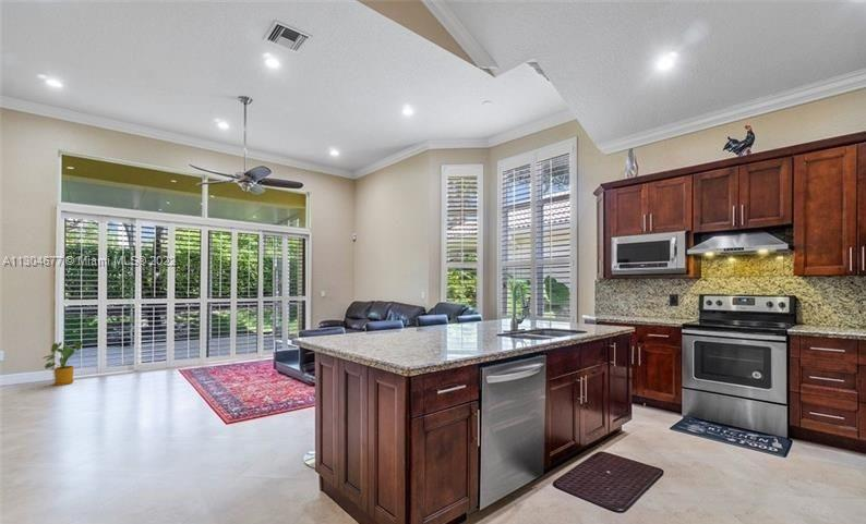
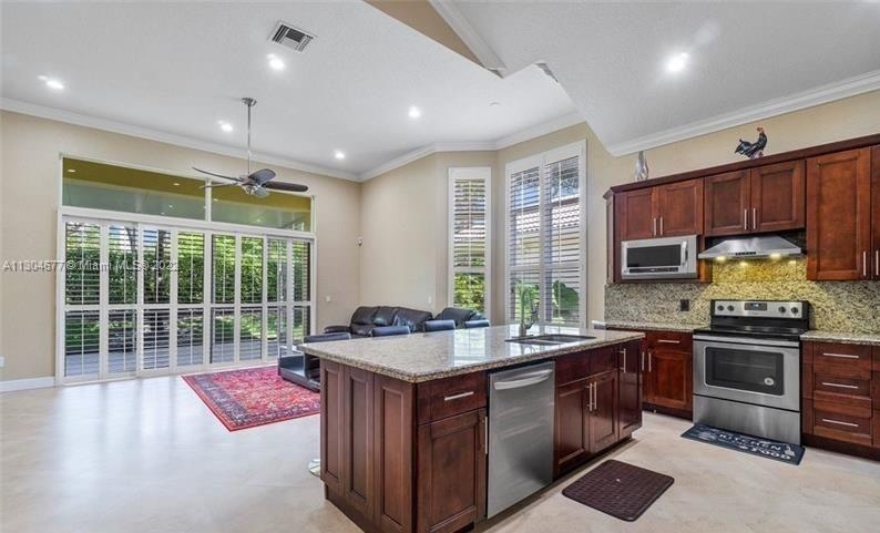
- house plant [41,340,83,387]
